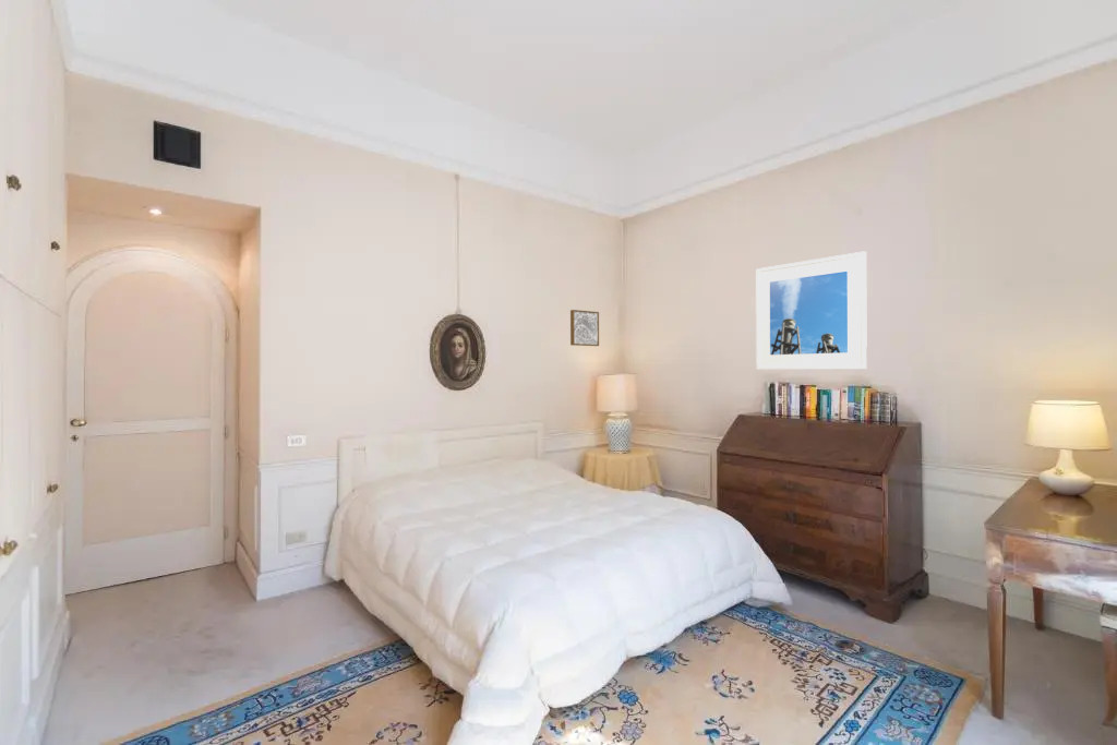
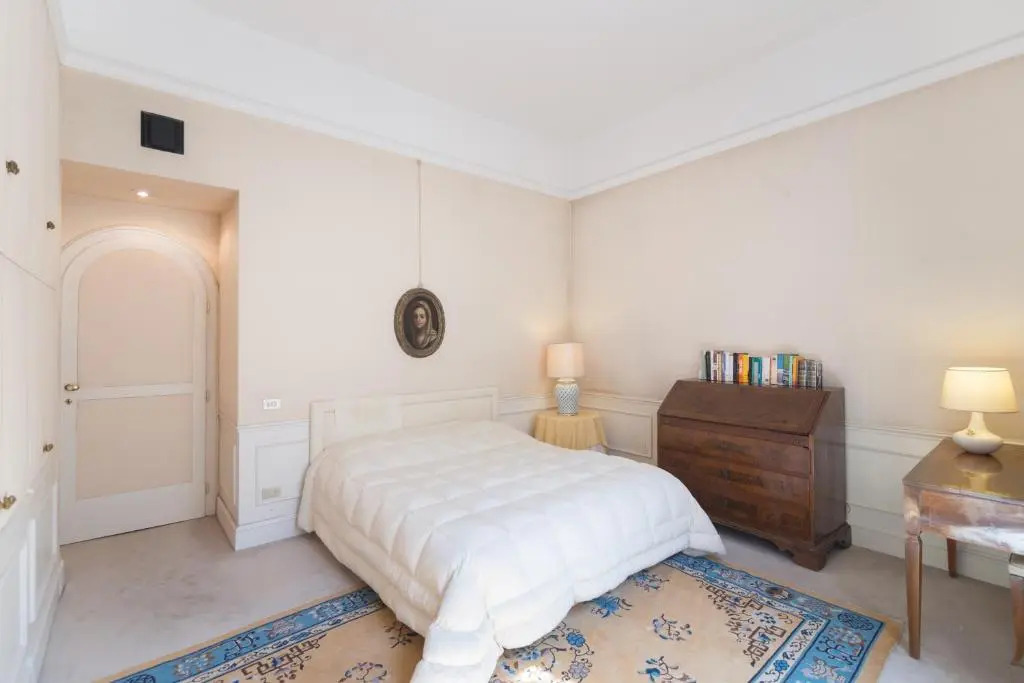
- wall art [569,309,600,347]
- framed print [755,250,868,371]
